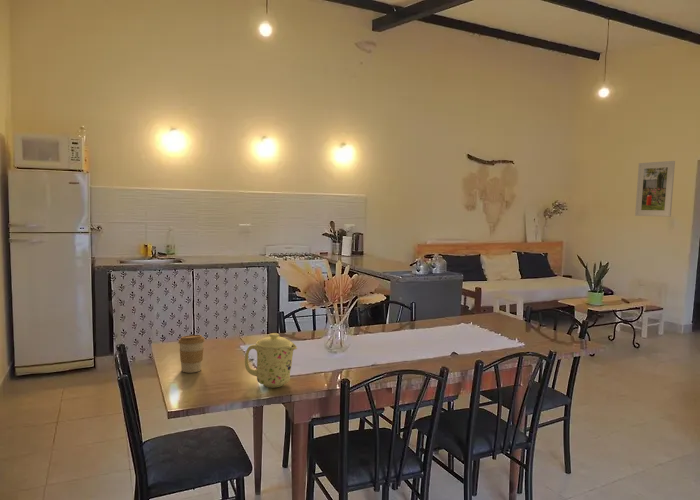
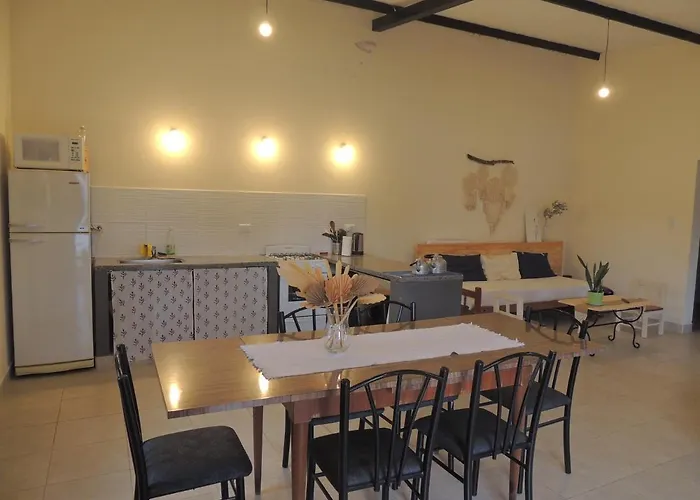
- coffee cup [177,334,206,374]
- mug [244,332,298,389]
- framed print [634,160,676,218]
